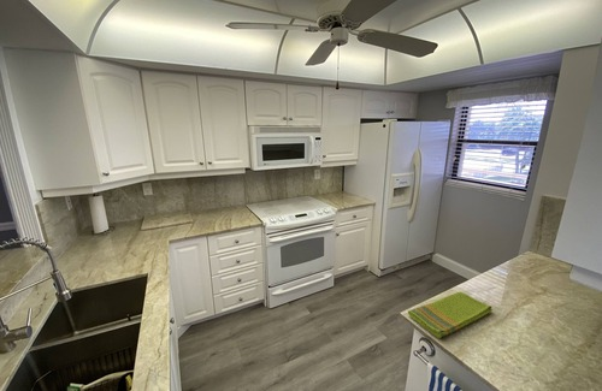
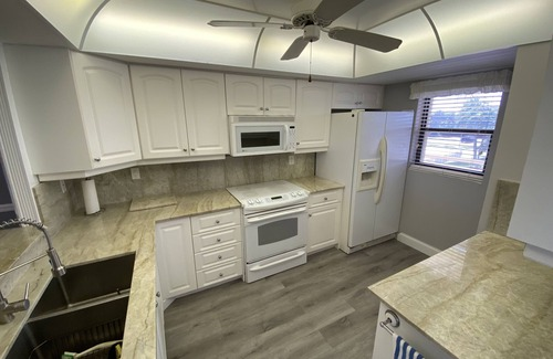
- dish towel [407,291,494,339]
